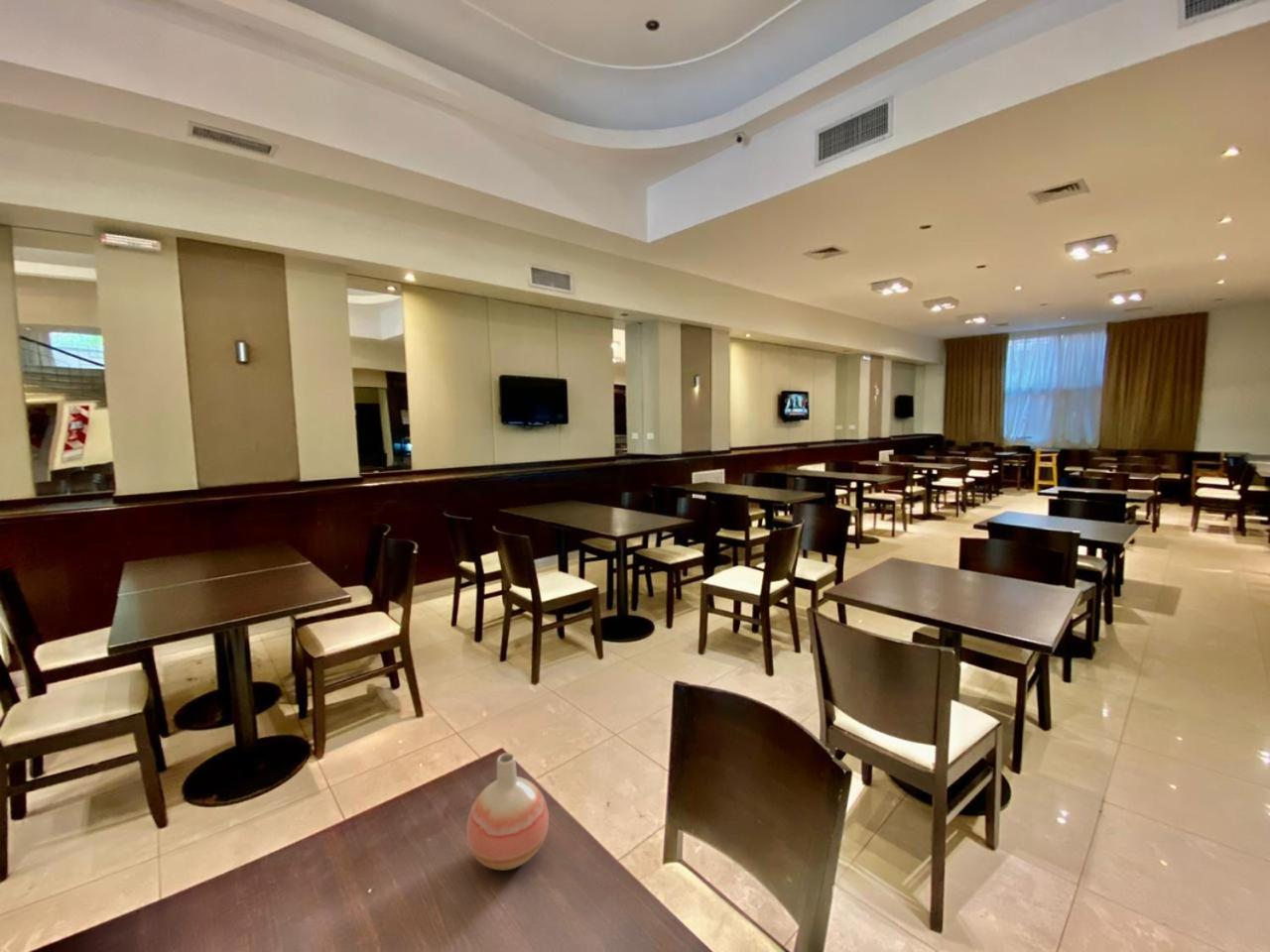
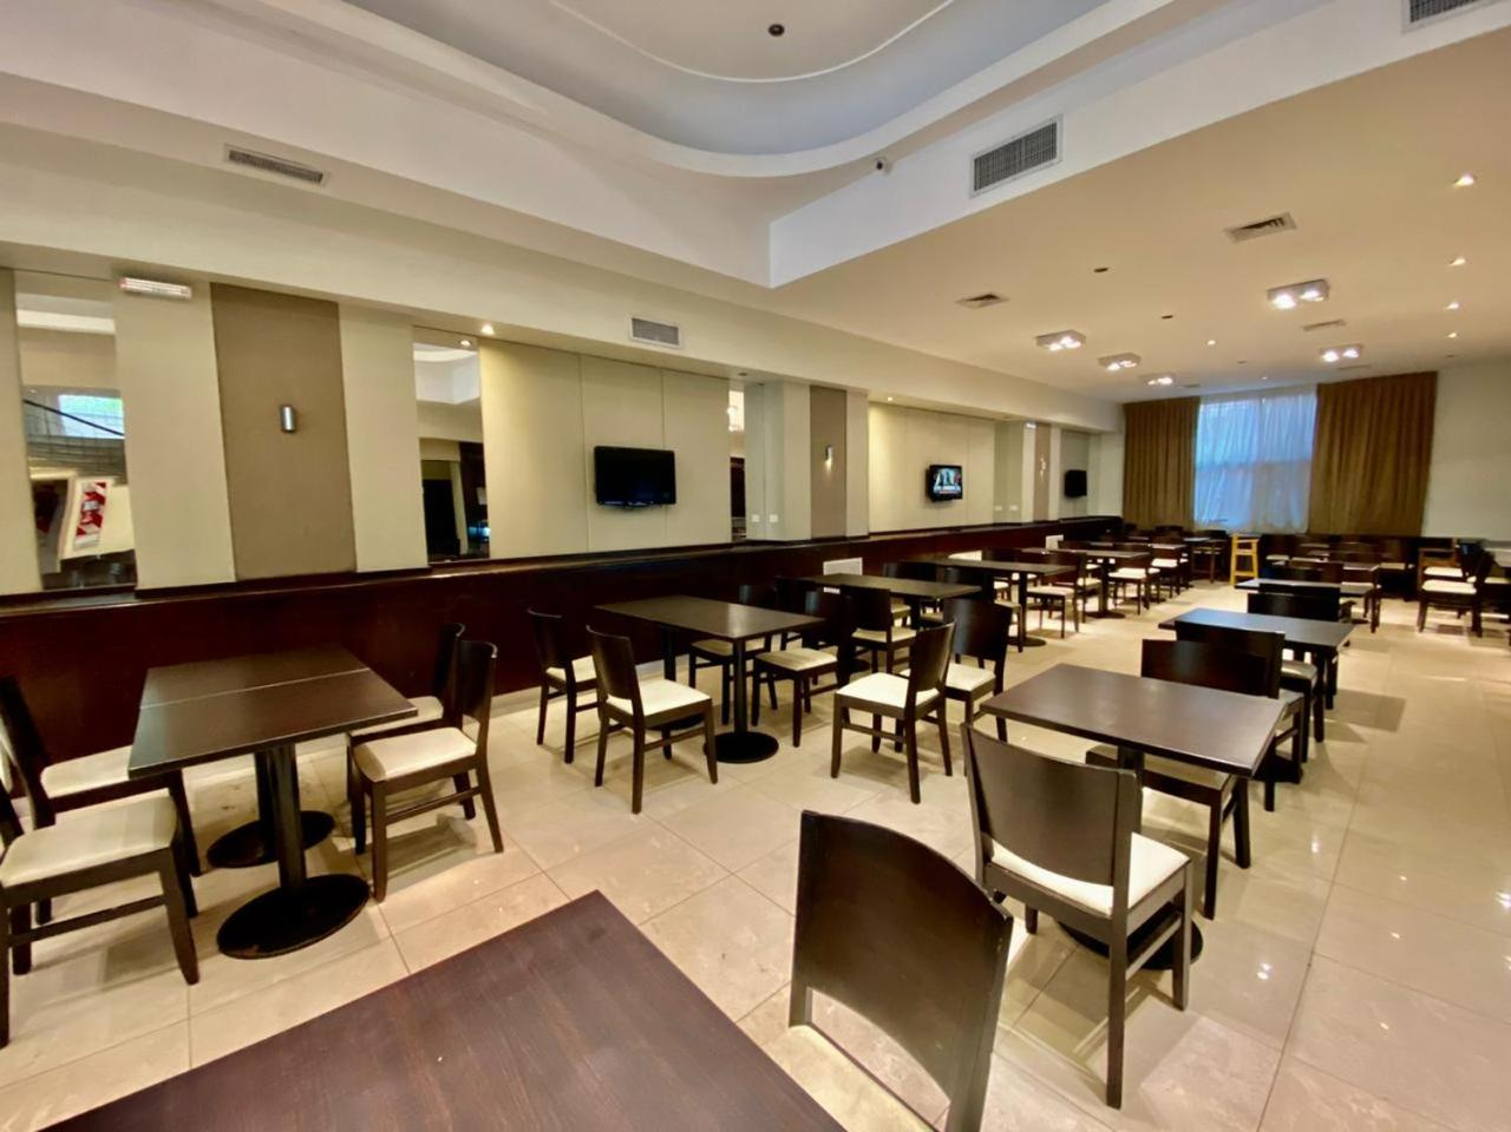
- vase [465,752,550,872]
